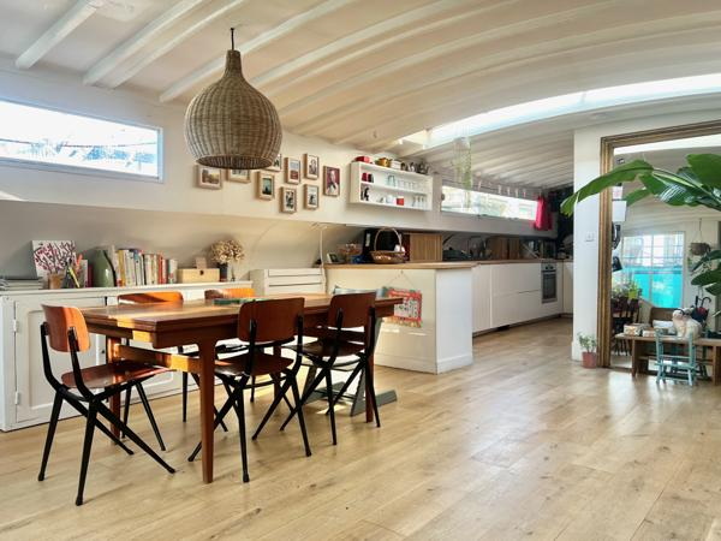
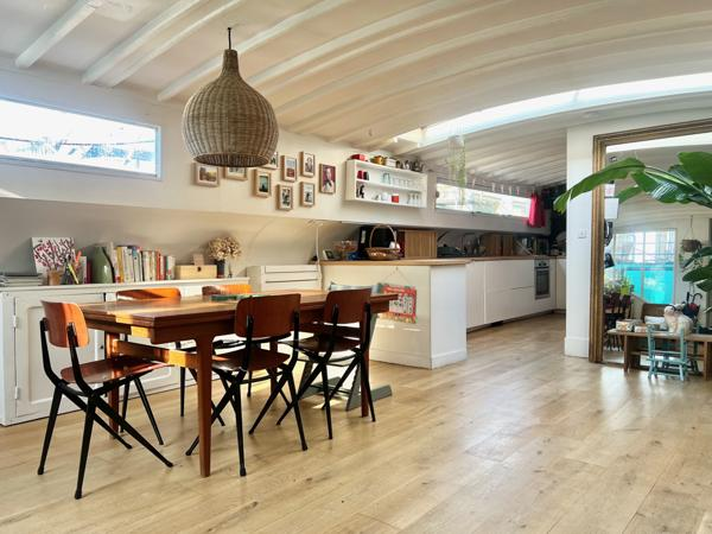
- potted plant [576,331,600,369]
